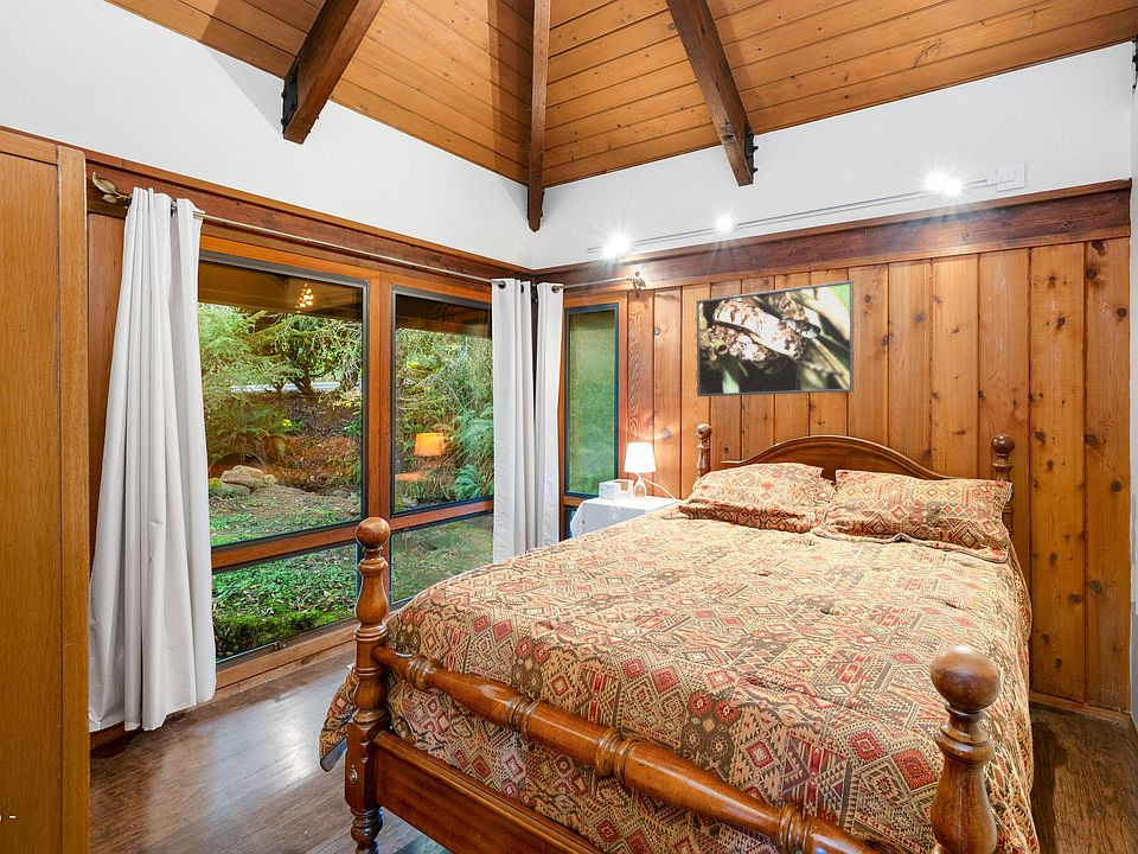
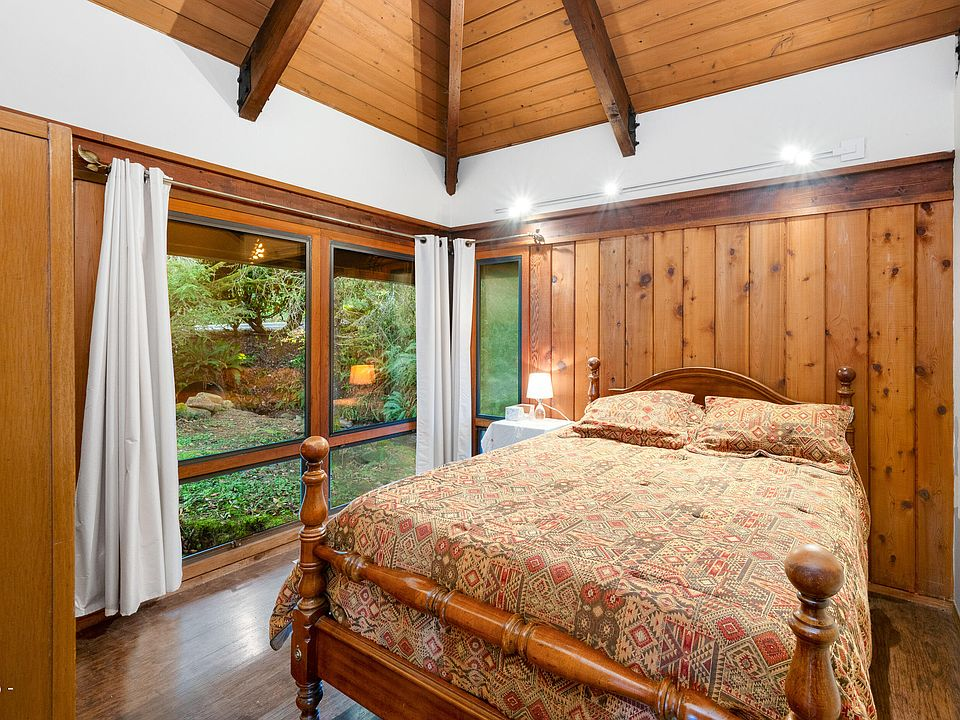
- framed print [696,279,855,397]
